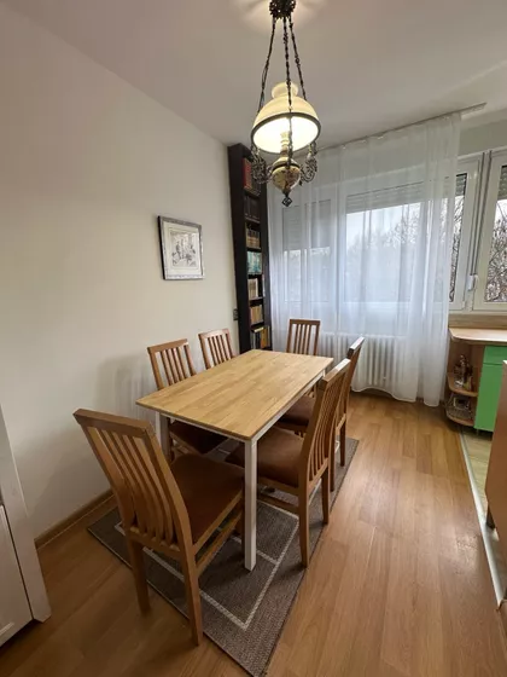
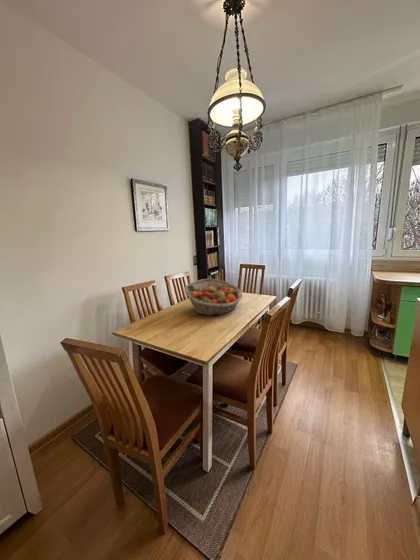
+ fruit basket [183,278,243,317]
